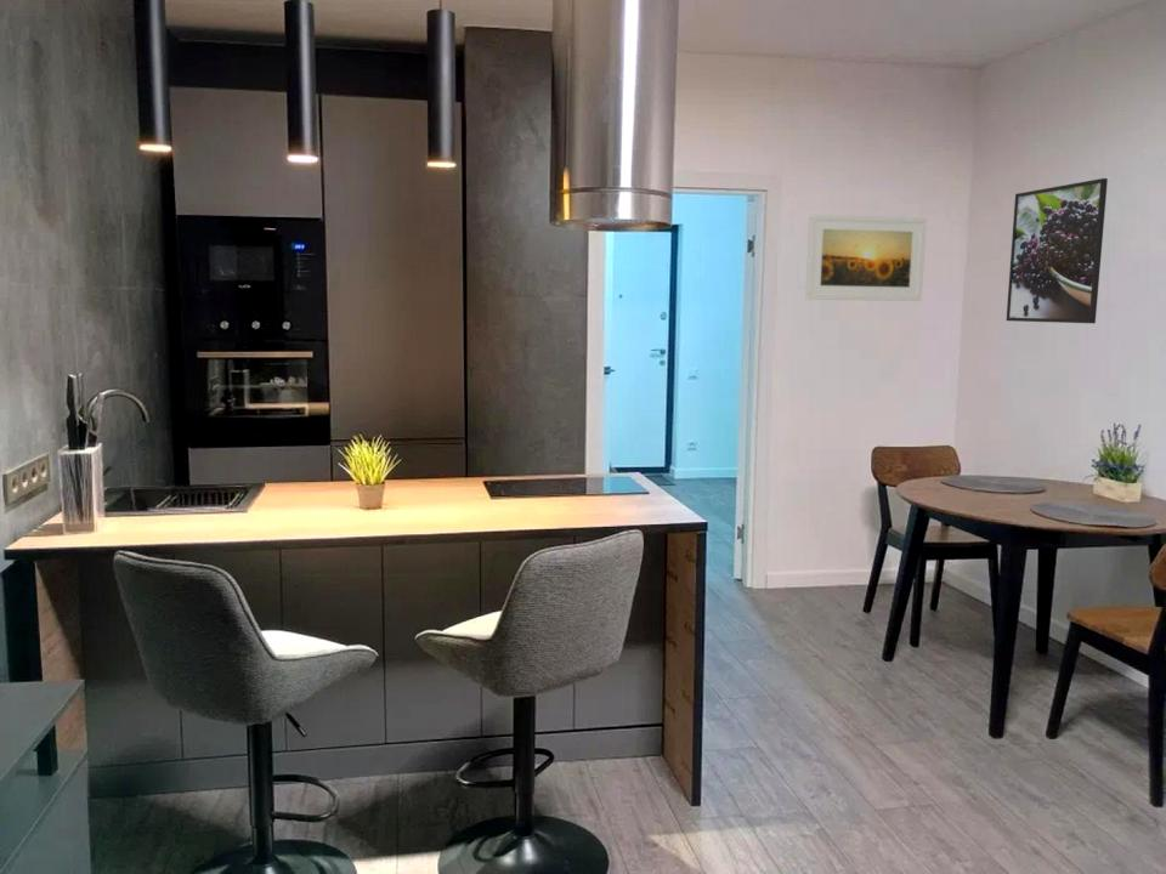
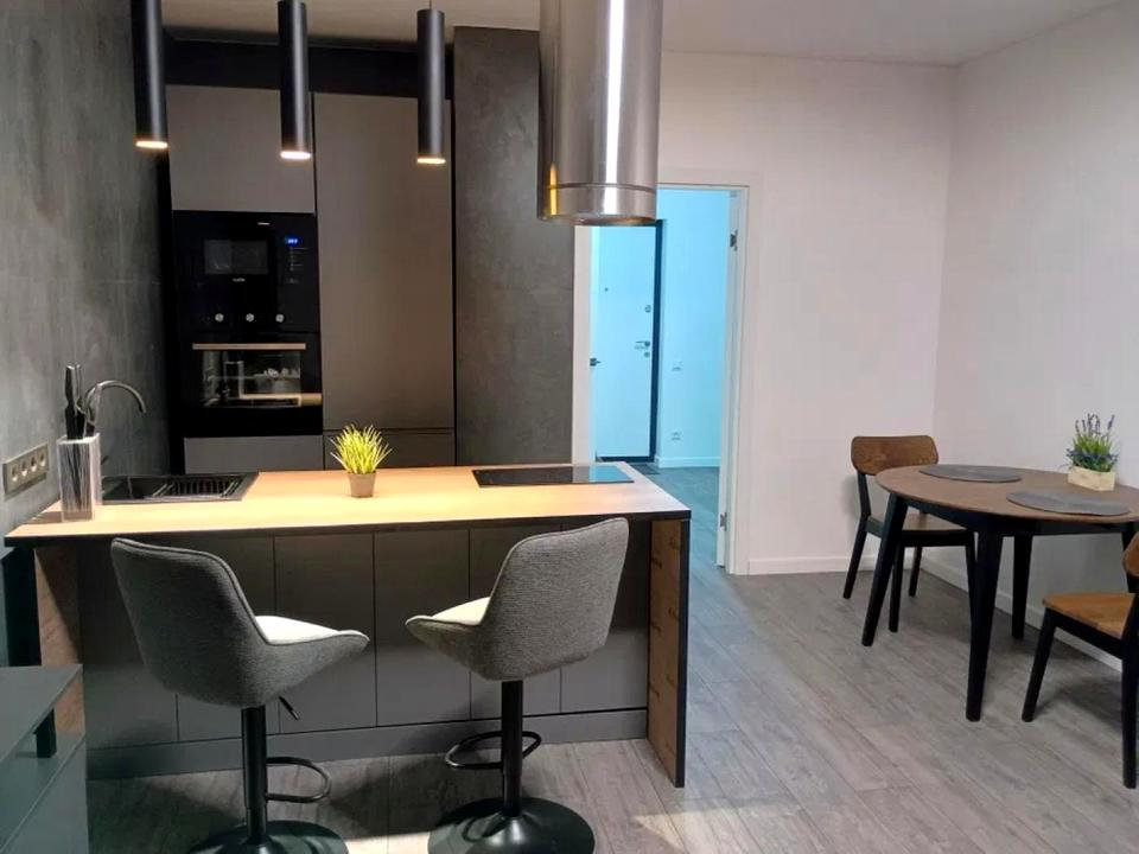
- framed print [1006,177,1109,324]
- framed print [804,214,928,302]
